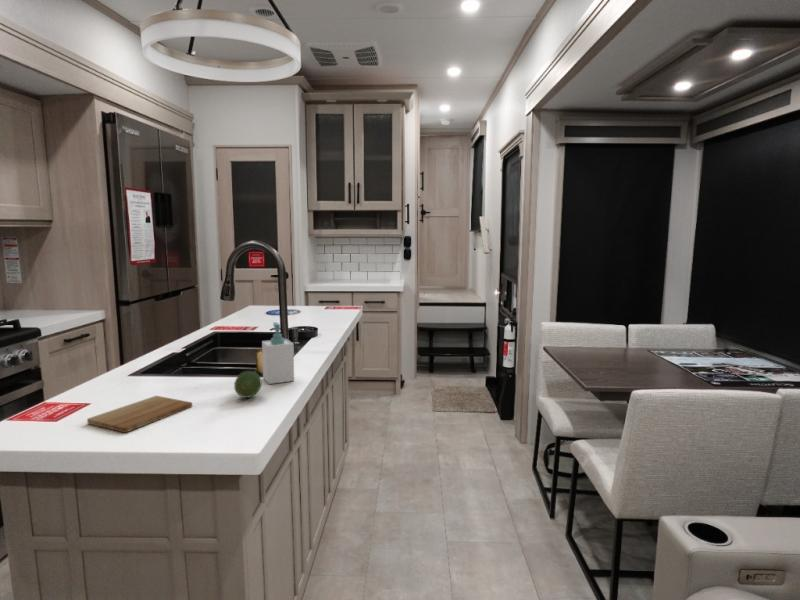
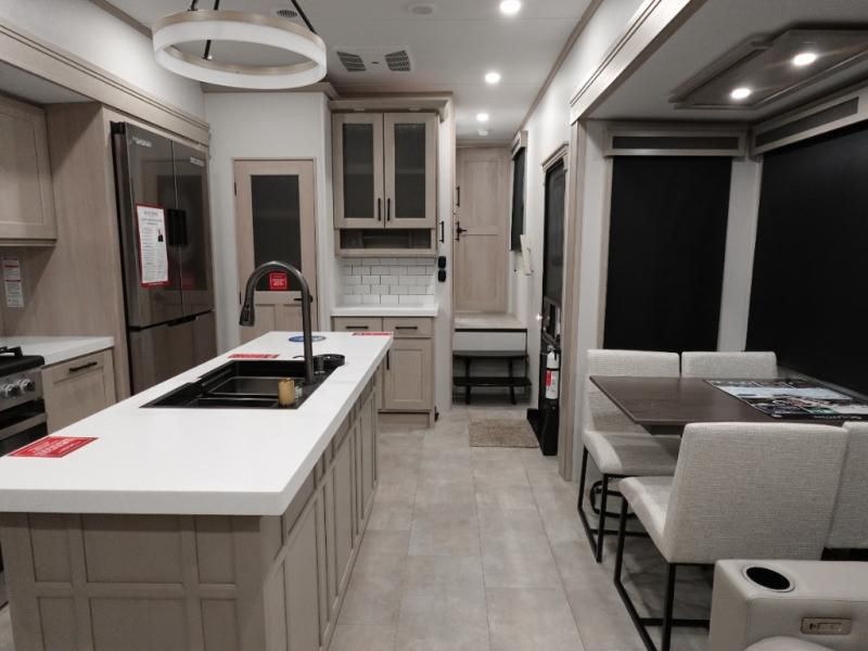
- cutting board [86,395,193,434]
- soap bottle [261,321,295,385]
- fruit [233,370,263,399]
